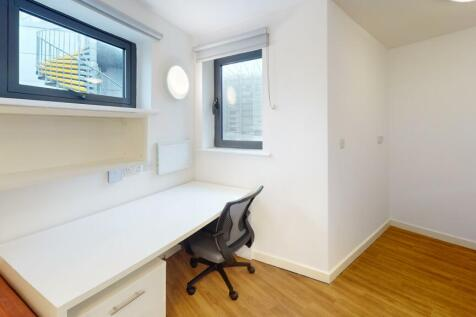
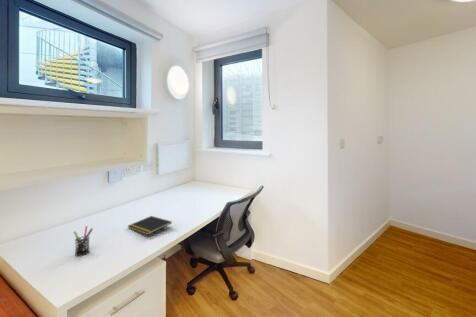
+ pen holder [73,225,94,256]
+ notepad [127,215,173,236]
